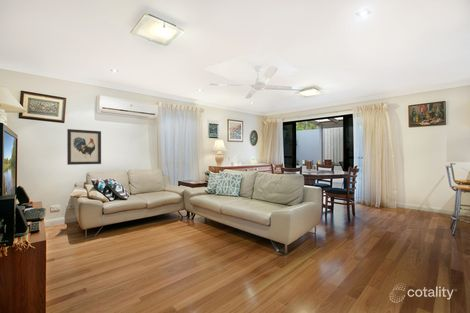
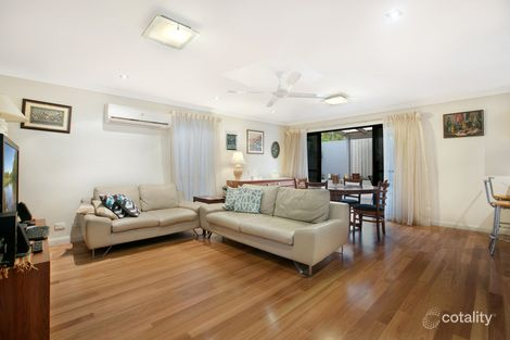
- wall art [66,128,102,166]
